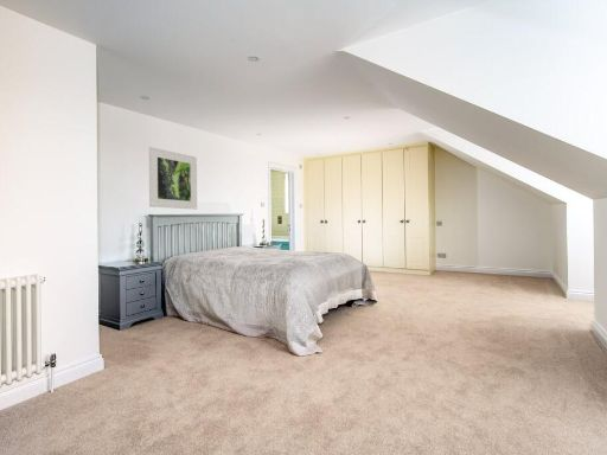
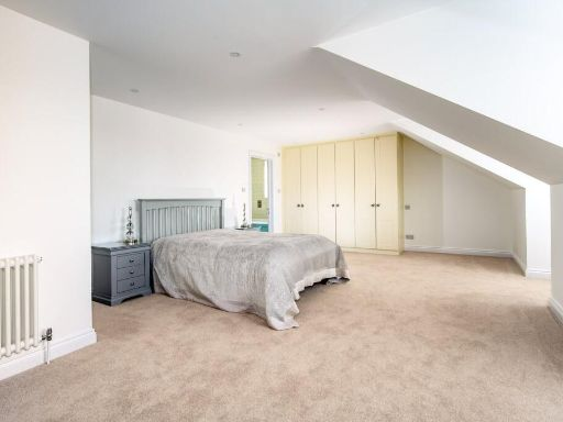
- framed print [148,146,198,211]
